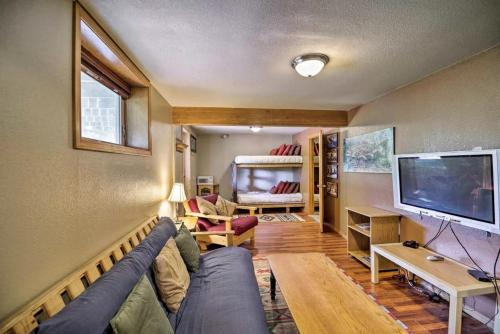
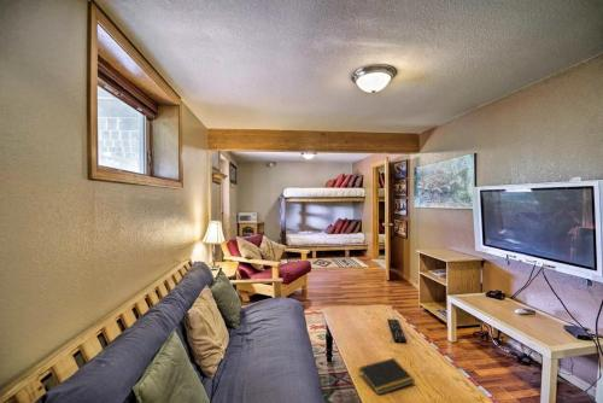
+ notepad [357,357,416,396]
+ remote control [386,317,408,344]
